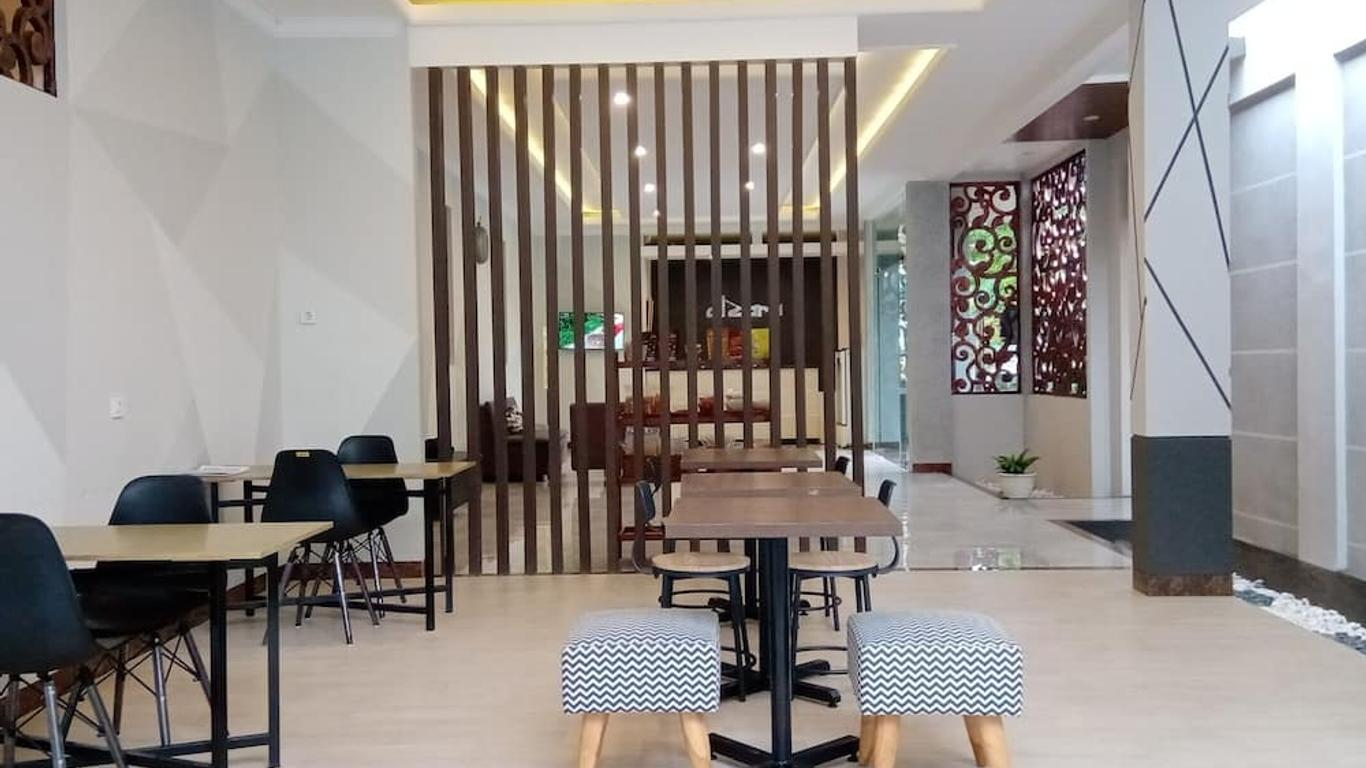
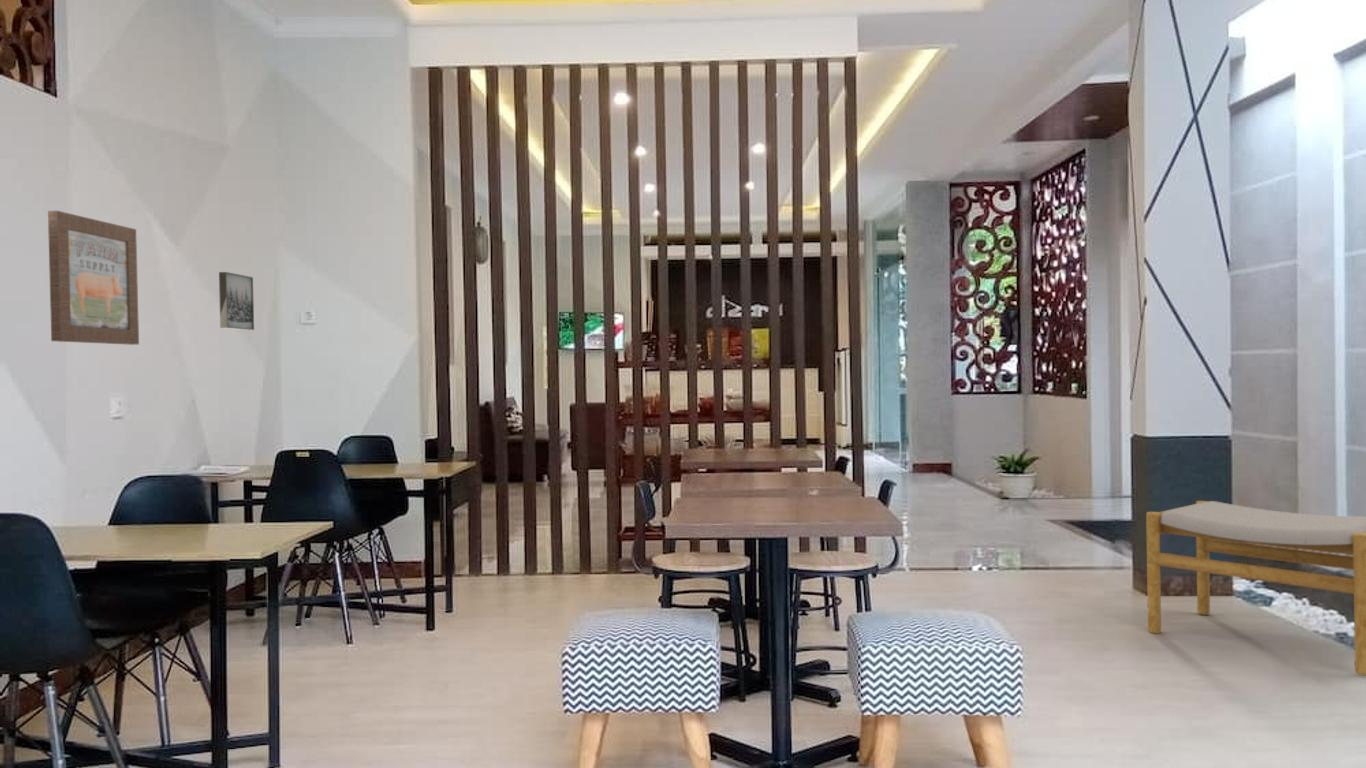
+ wall art [218,271,255,331]
+ wall art [47,210,140,346]
+ footstool [1145,500,1366,677]
